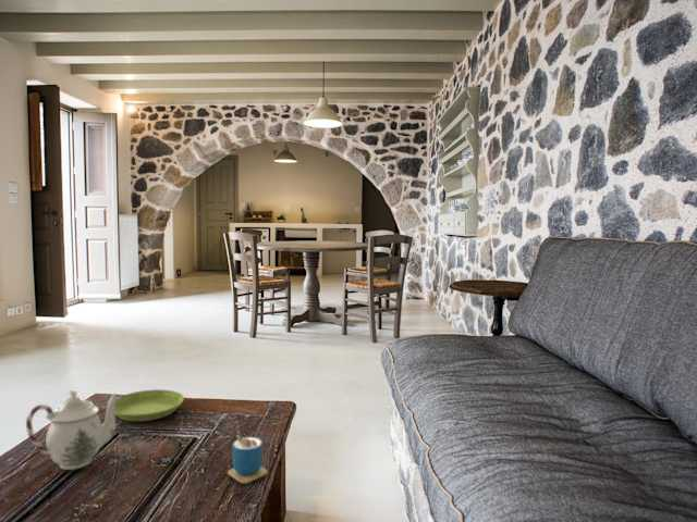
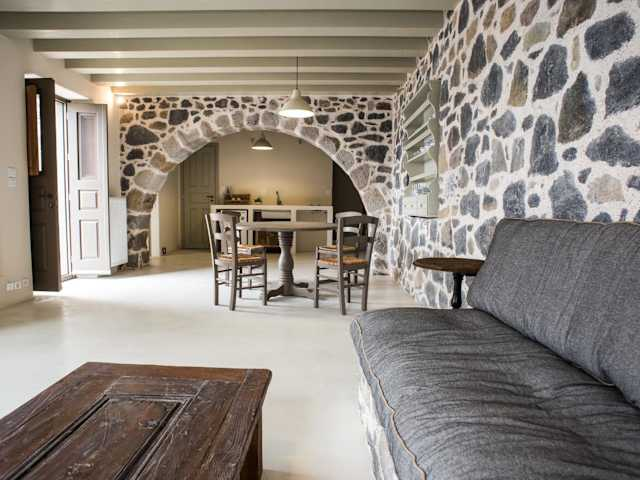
- teapot [25,389,121,471]
- saucer [114,388,185,422]
- cup [227,420,269,485]
